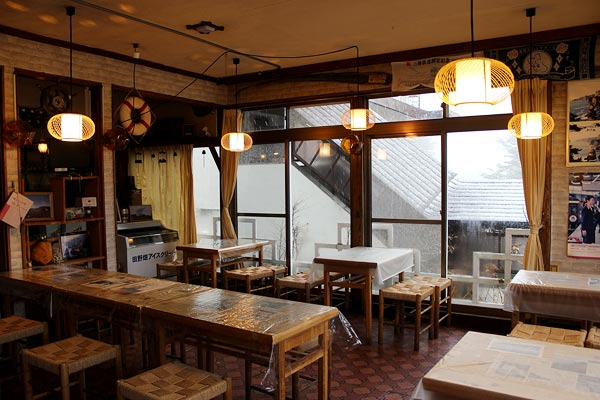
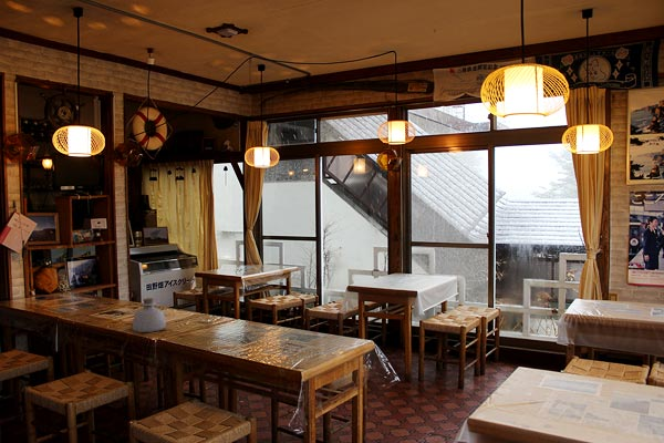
+ bottle [132,297,167,333]
